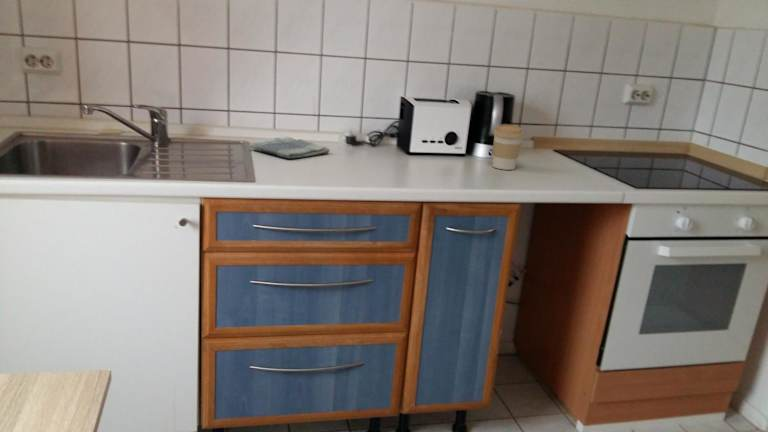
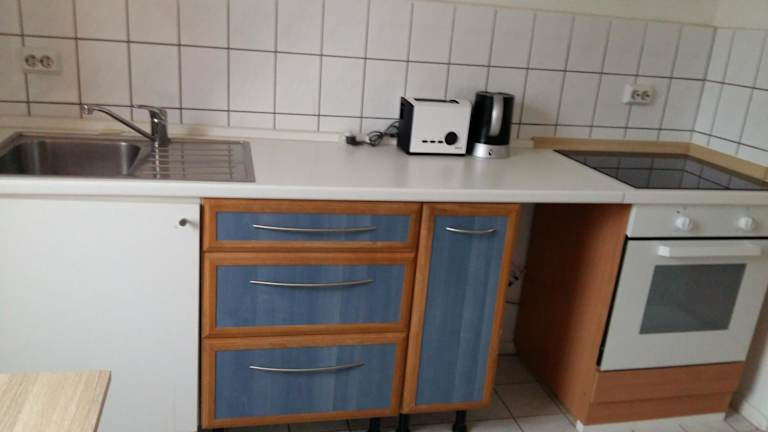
- coffee cup [492,123,525,171]
- dish towel [249,135,331,159]
